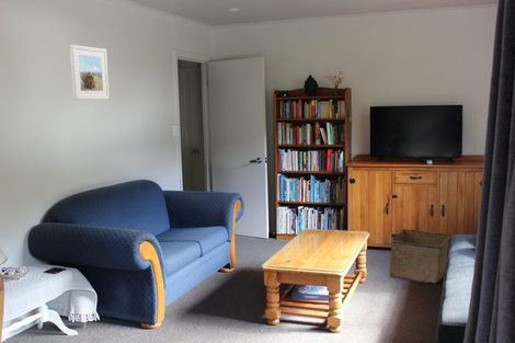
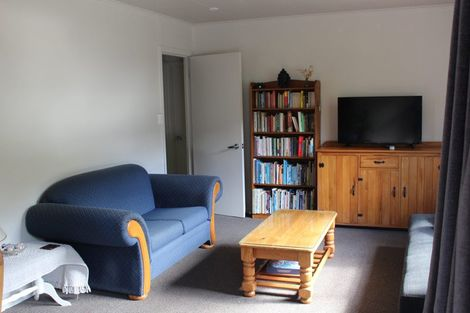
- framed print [69,44,111,101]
- storage bin [389,228,451,285]
